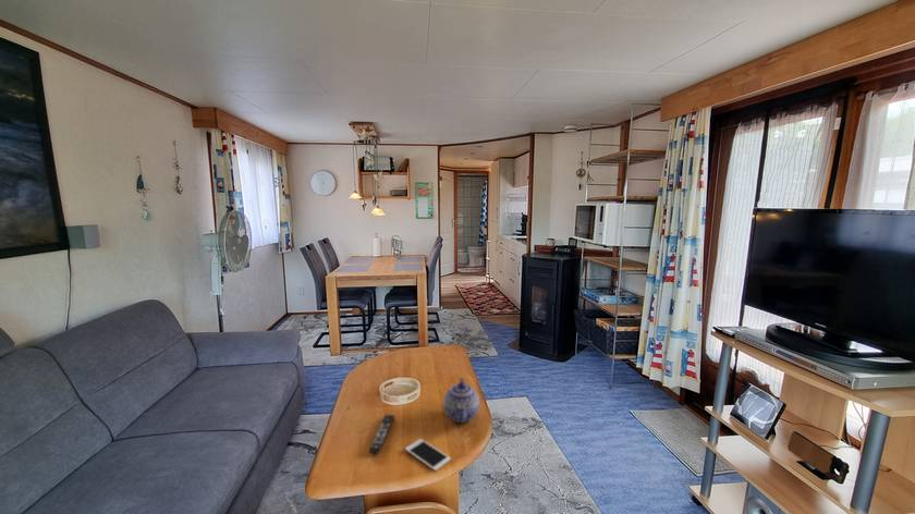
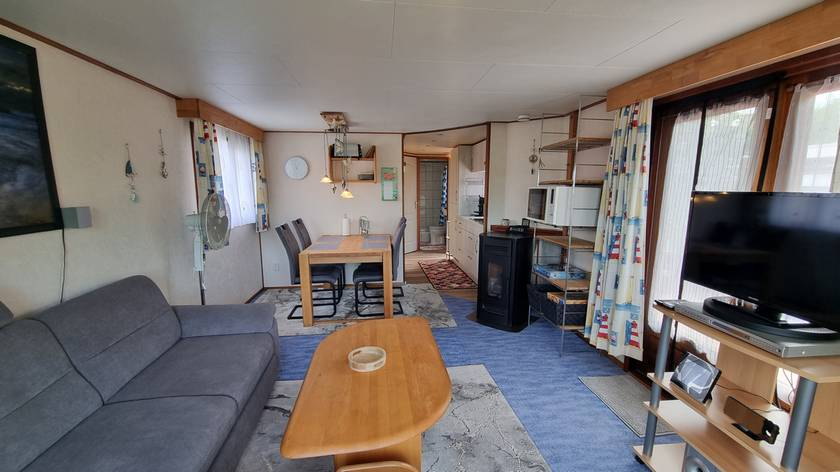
- remote control [368,414,395,454]
- cell phone [404,438,452,472]
- teapot [442,377,480,424]
